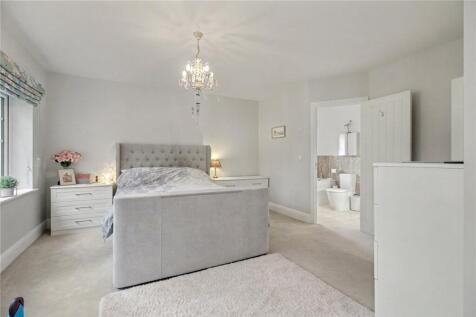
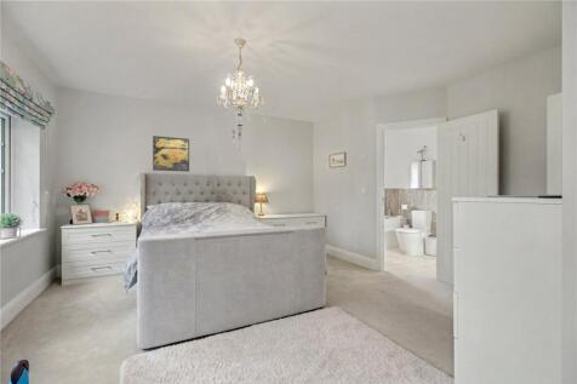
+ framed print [152,134,190,173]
